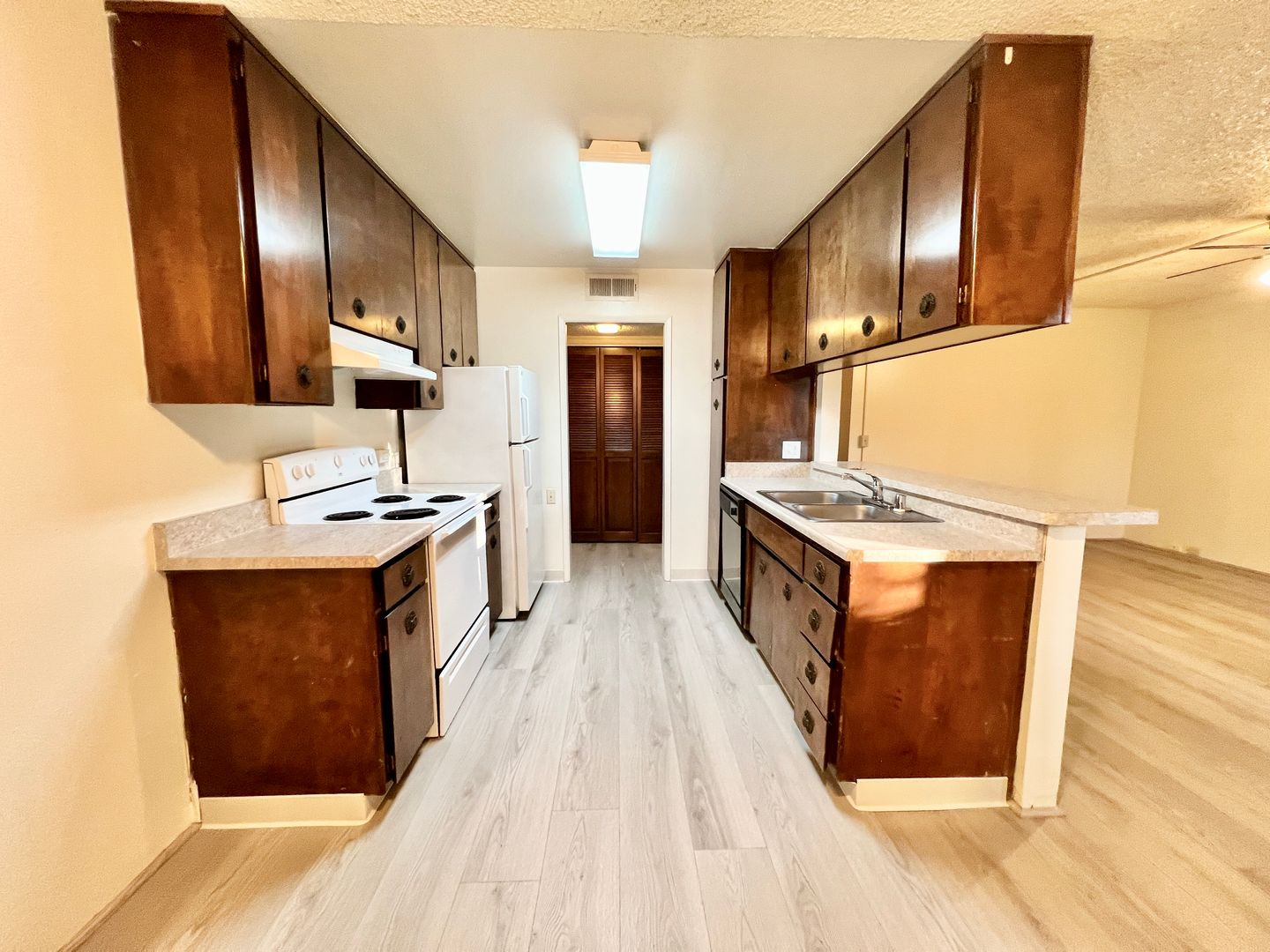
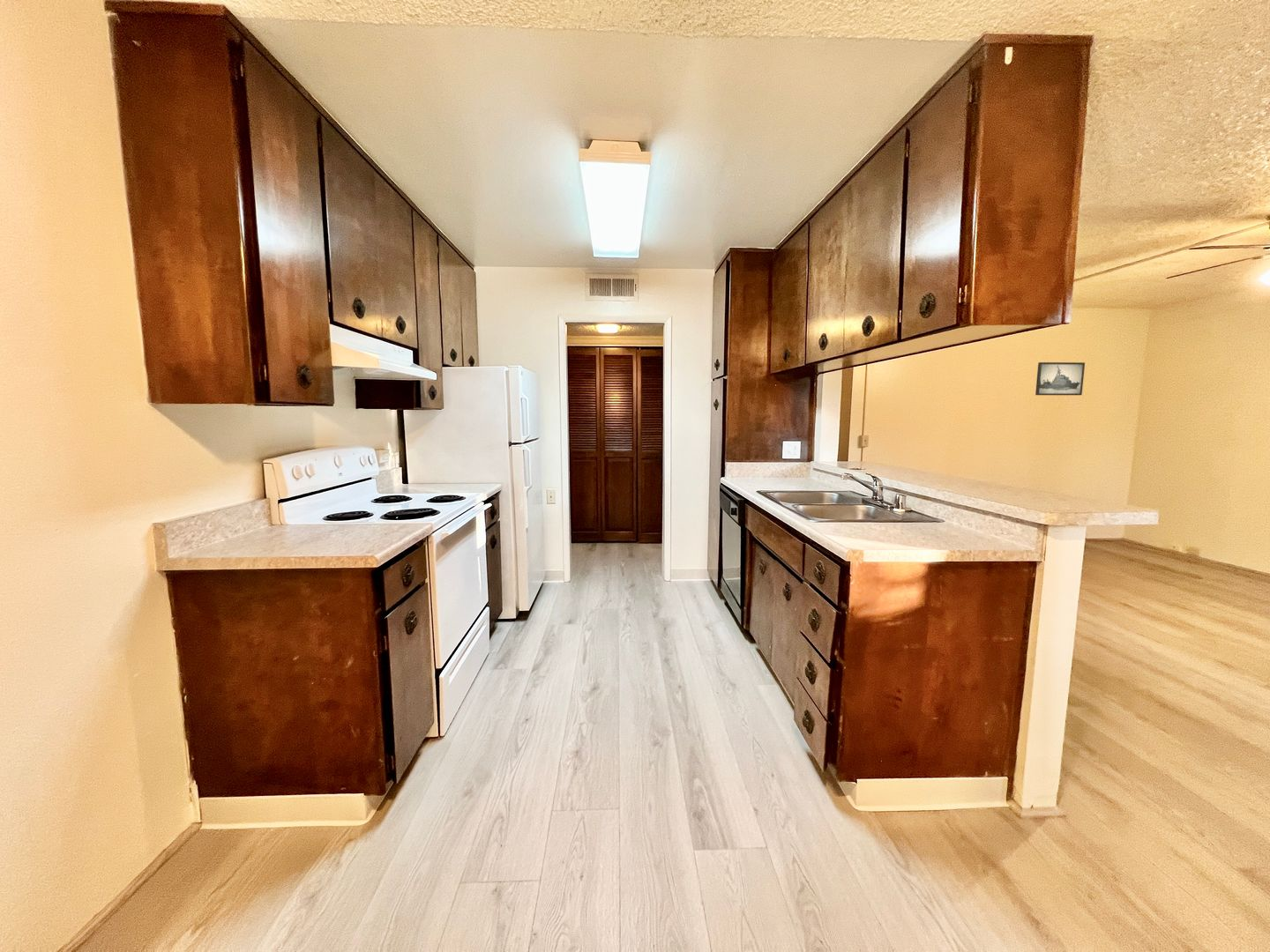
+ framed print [1035,361,1086,396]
